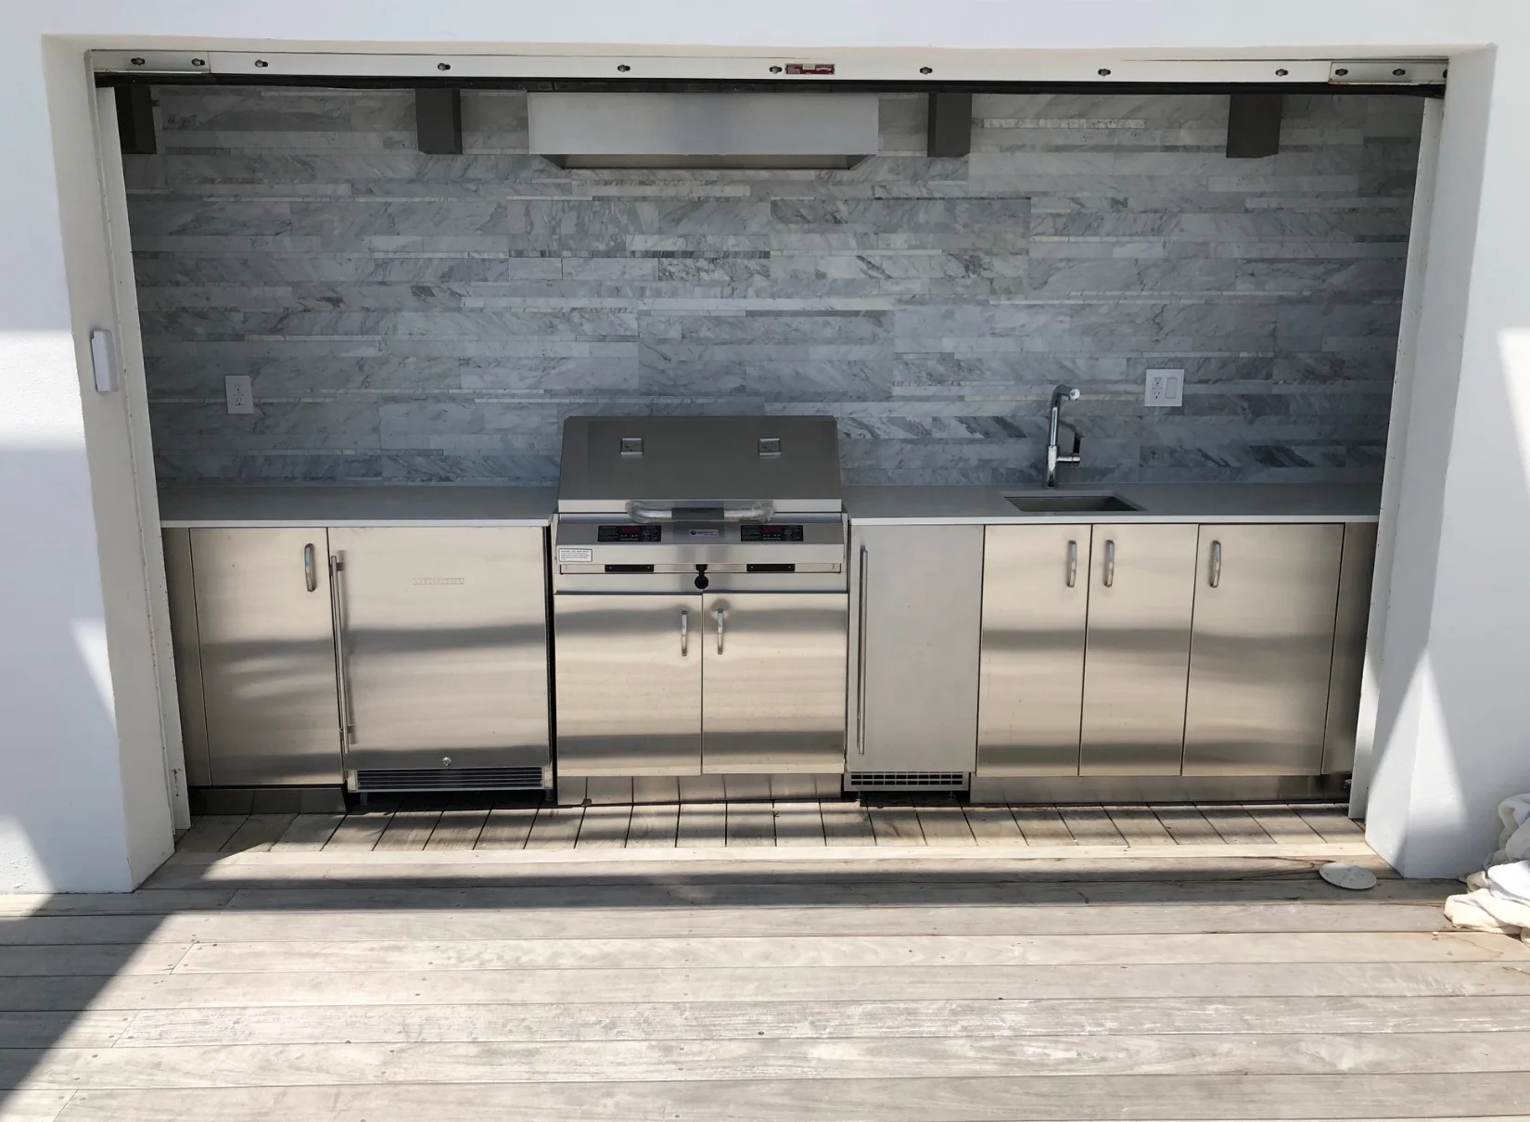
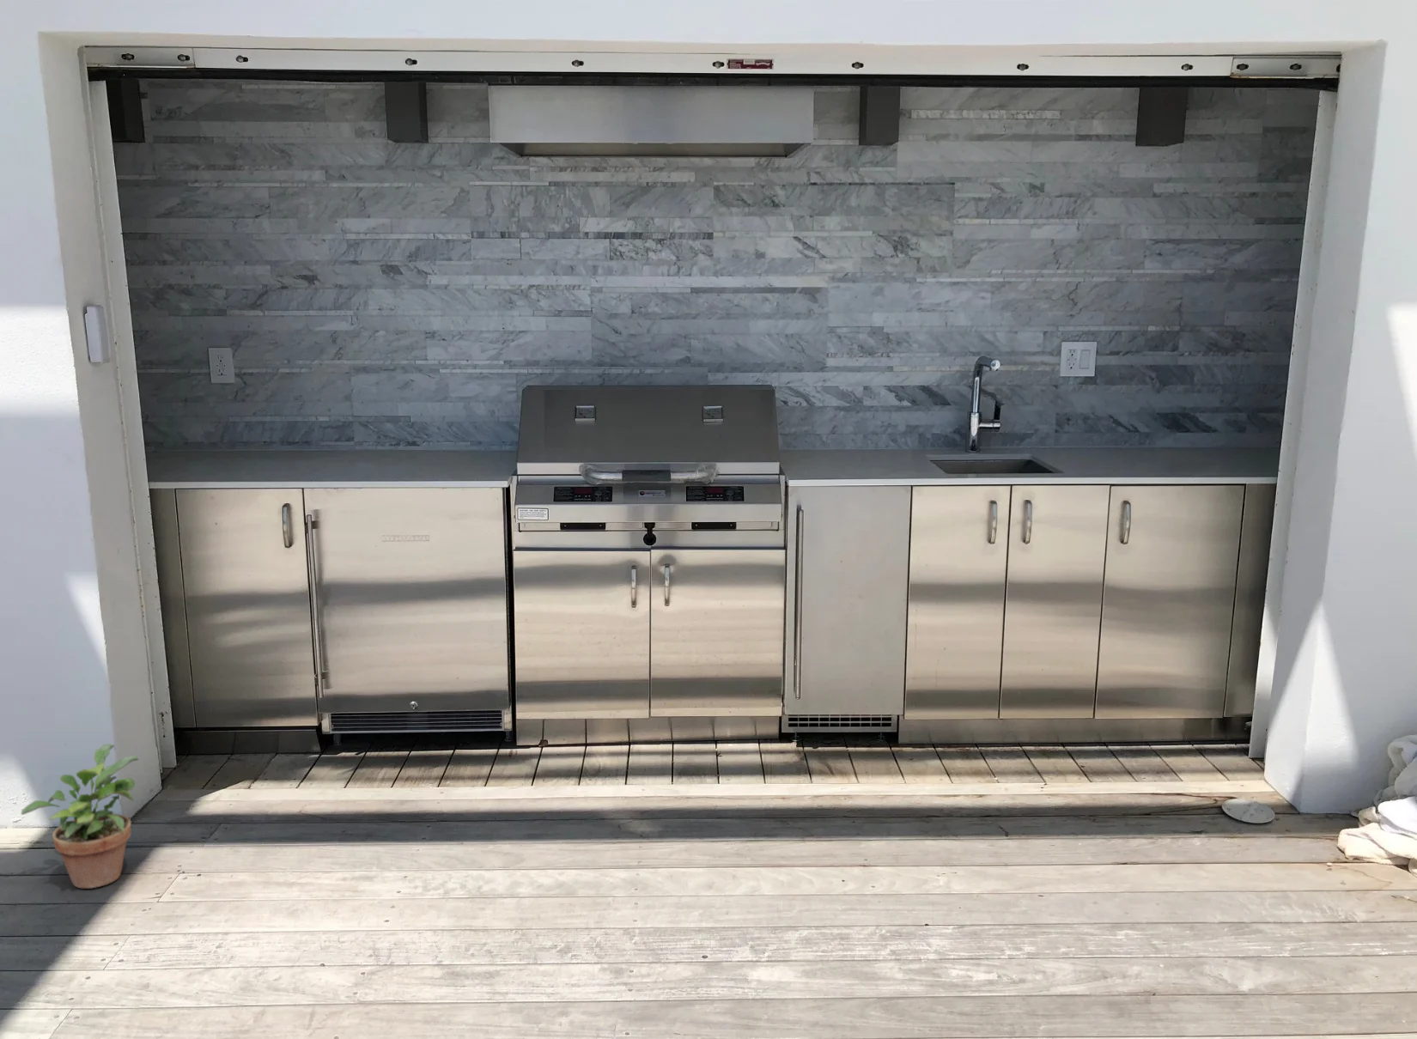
+ potted plant [21,743,139,889]
